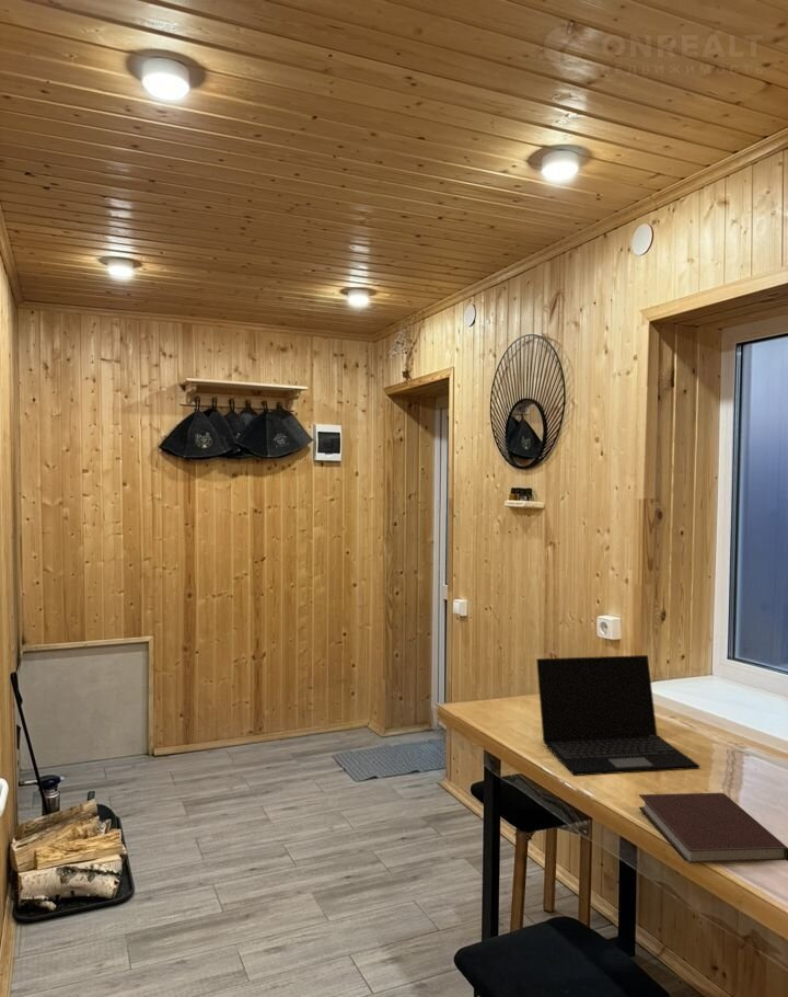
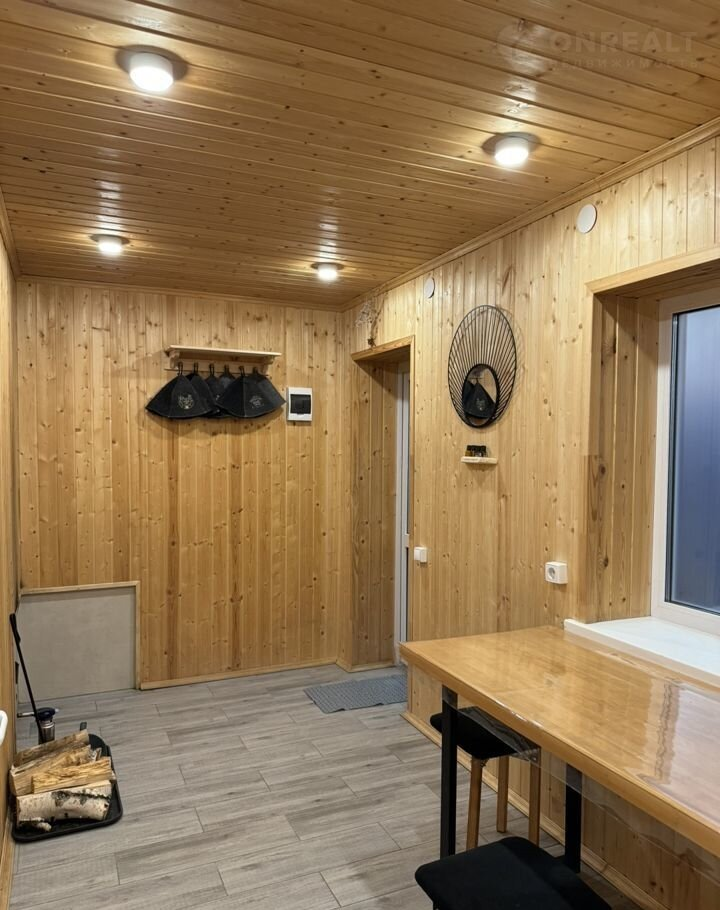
- laptop [535,654,700,777]
- notebook [638,792,788,864]
